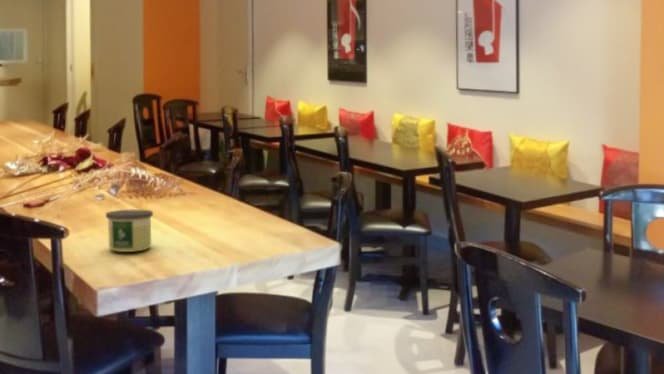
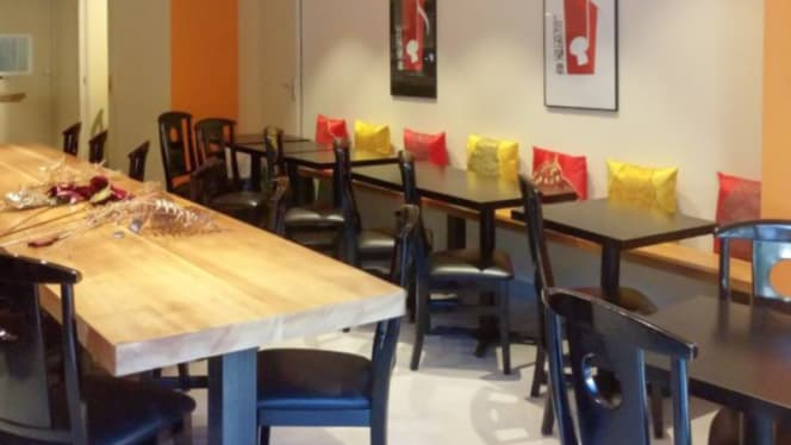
- candle [105,209,154,253]
